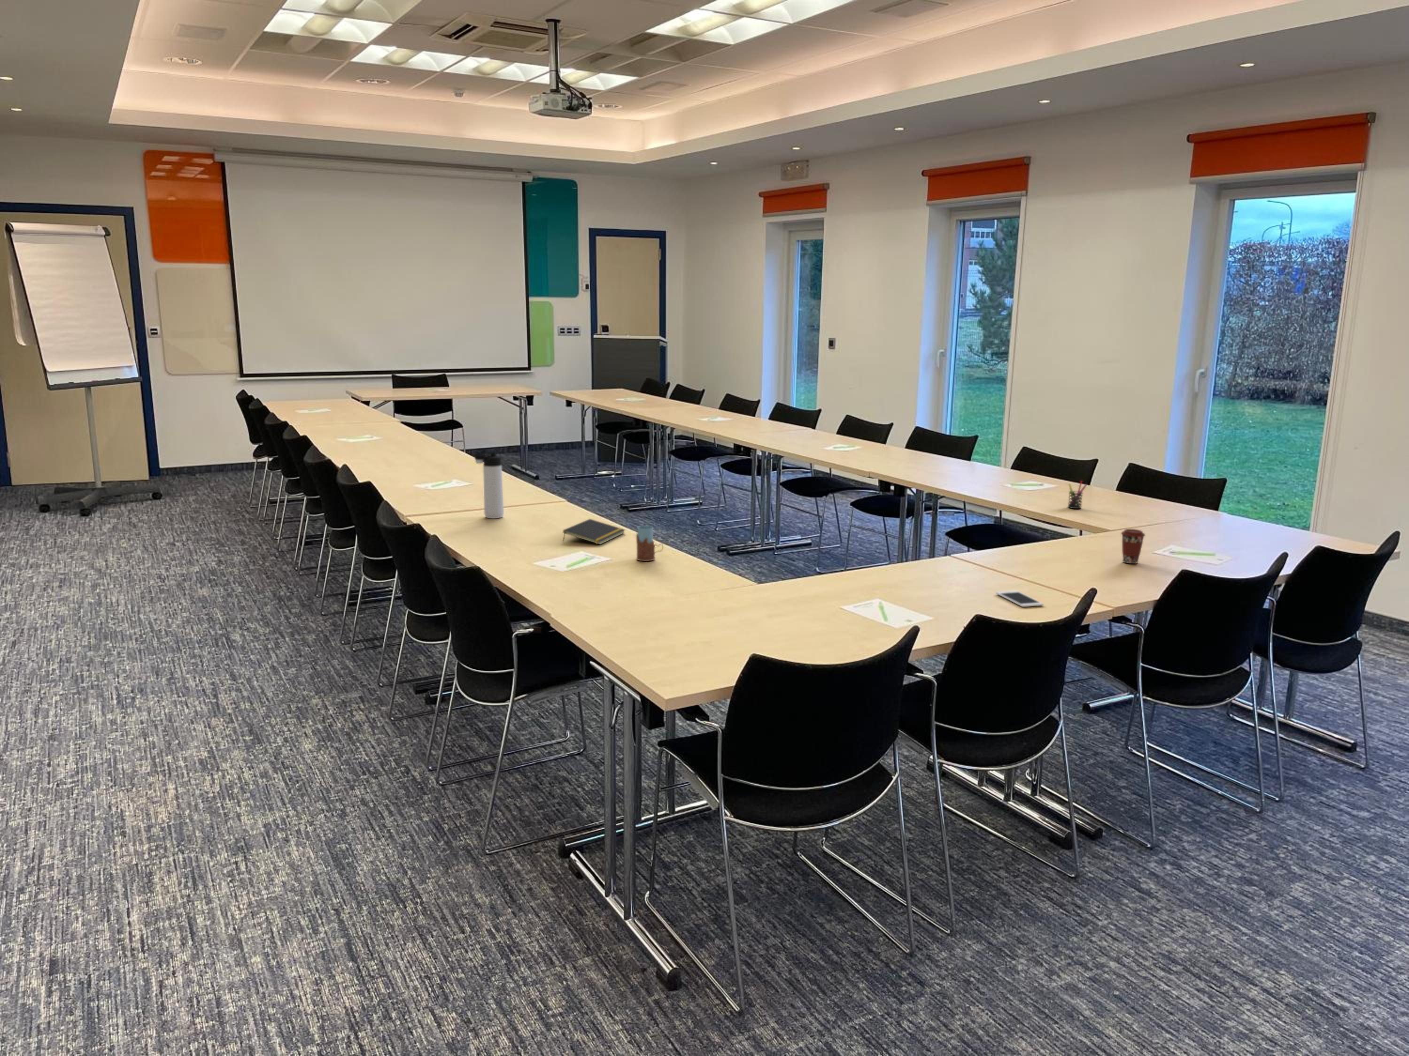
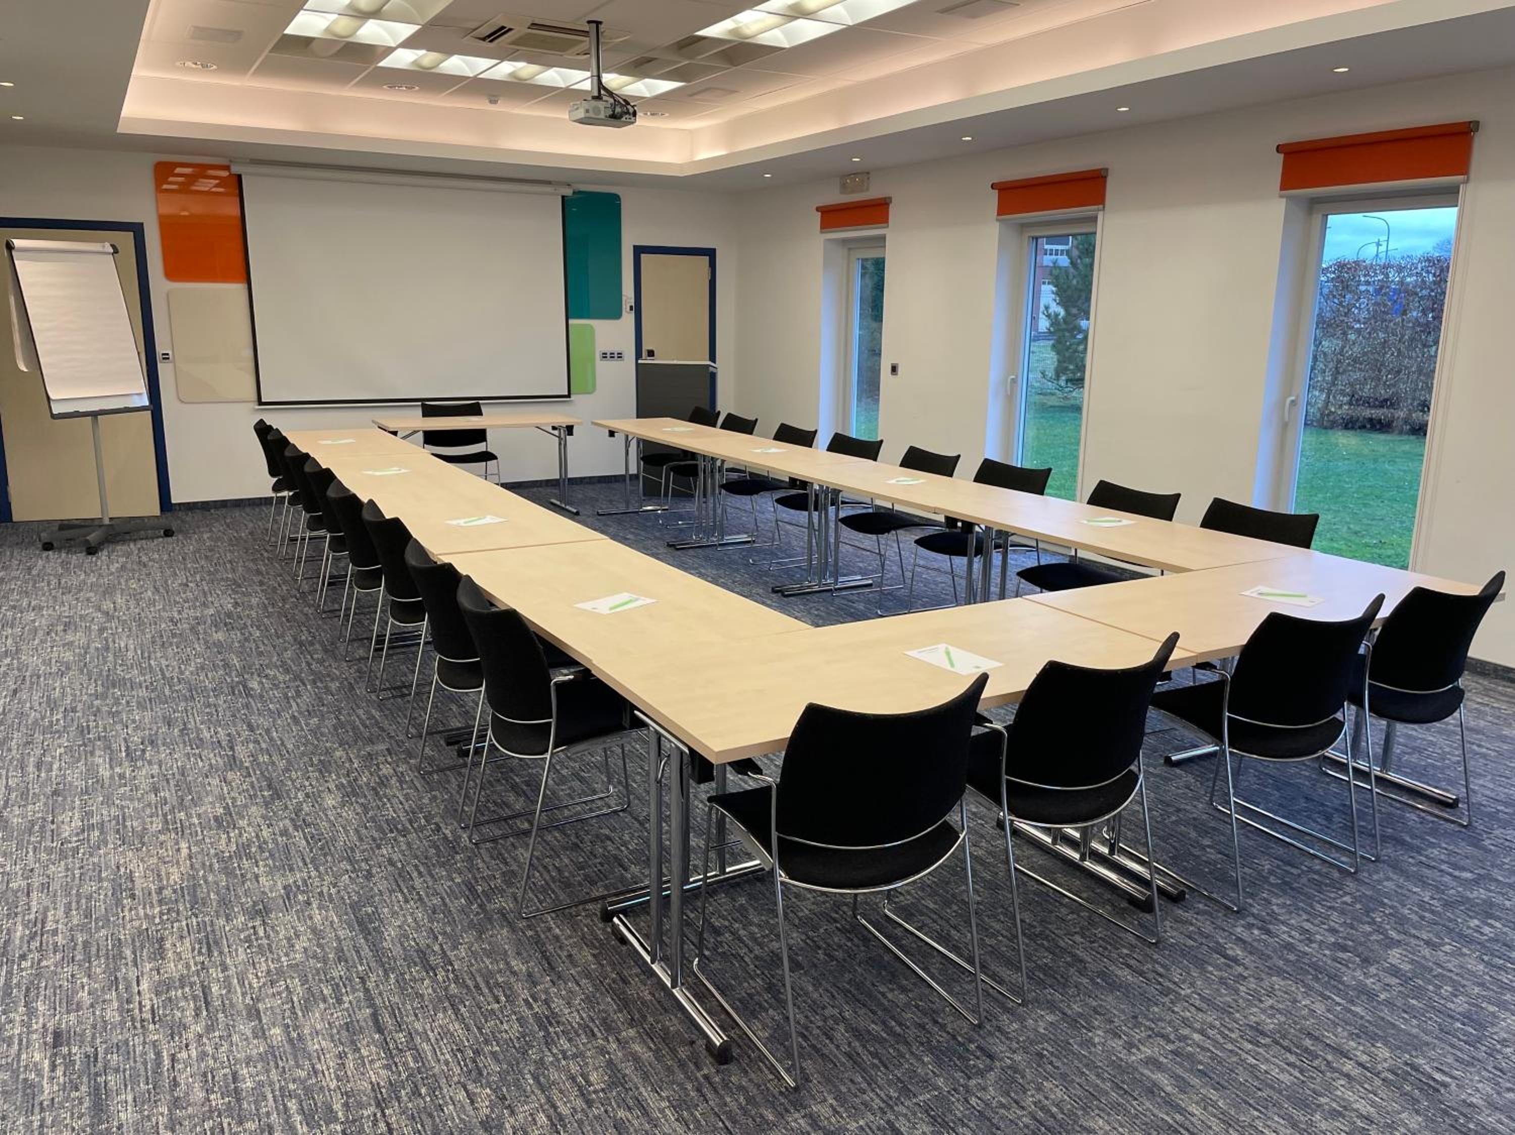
- notepad [562,519,626,545]
- thermos bottle [472,453,505,519]
- drinking glass [636,525,663,561]
- cell phone [995,590,1044,608]
- coffee cup [1121,528,1146,565]
- pen holder [1067,480,1087,509]
